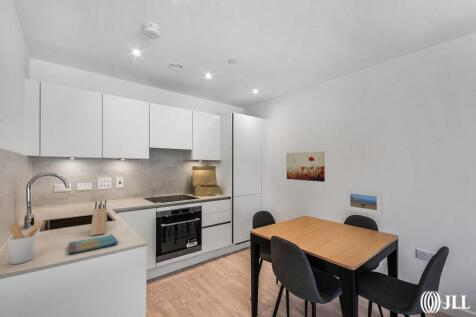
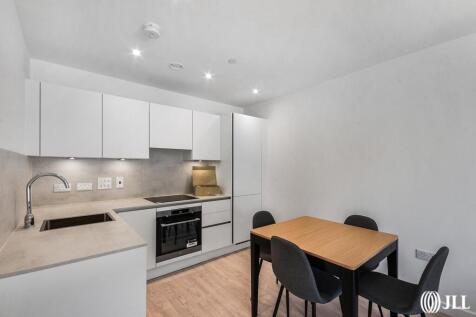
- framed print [345,188,383,217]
- dish towel [67,233,119,255]
- utensil holder [7,220,46,265]
- knife block [89,199,108,237]
- wall art [285,151,326,183]
